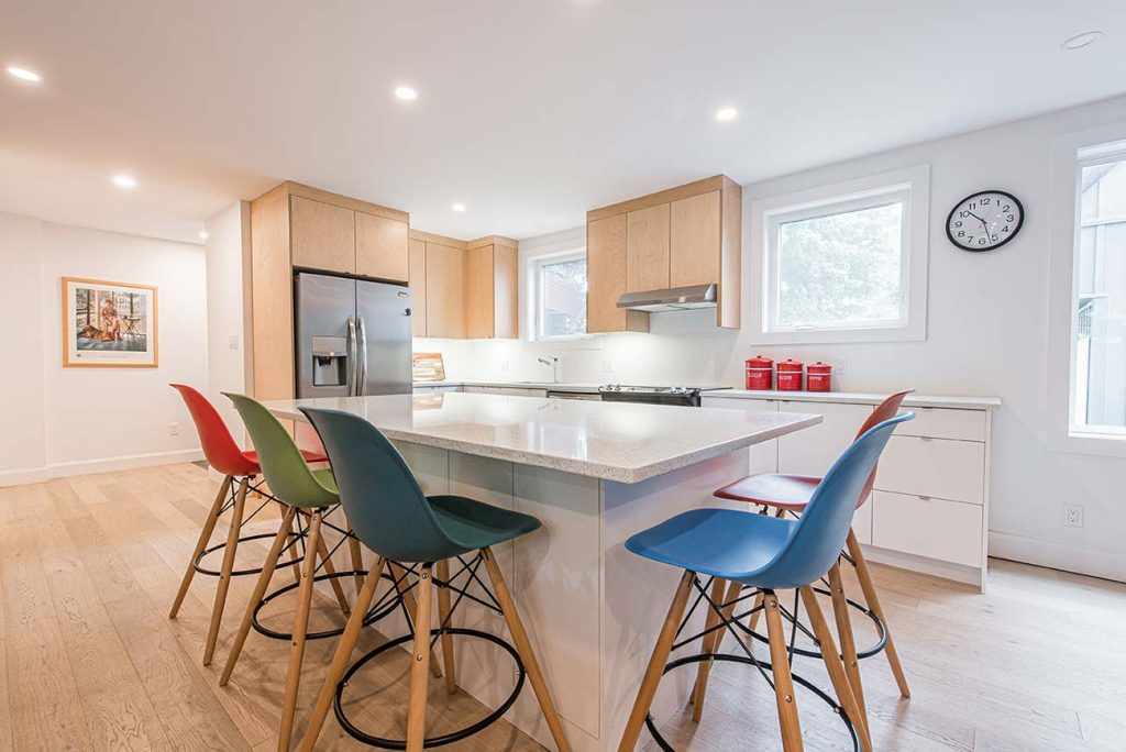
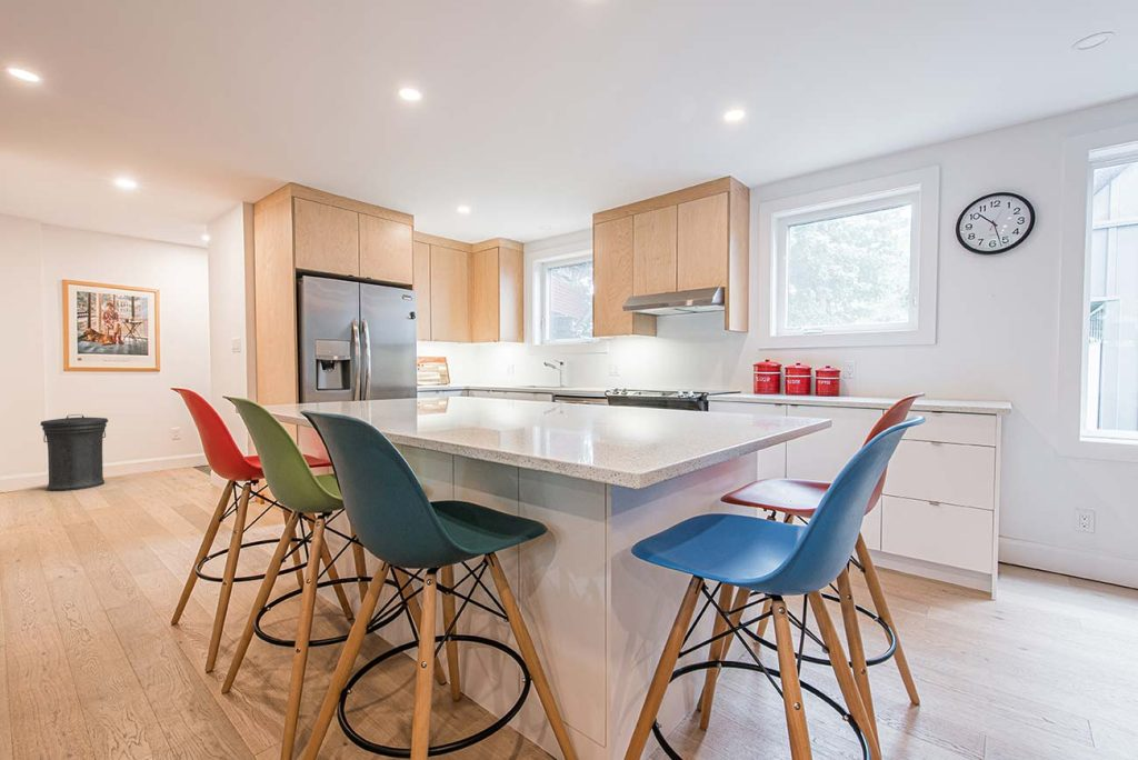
+ trash can [39,413,109,492]
